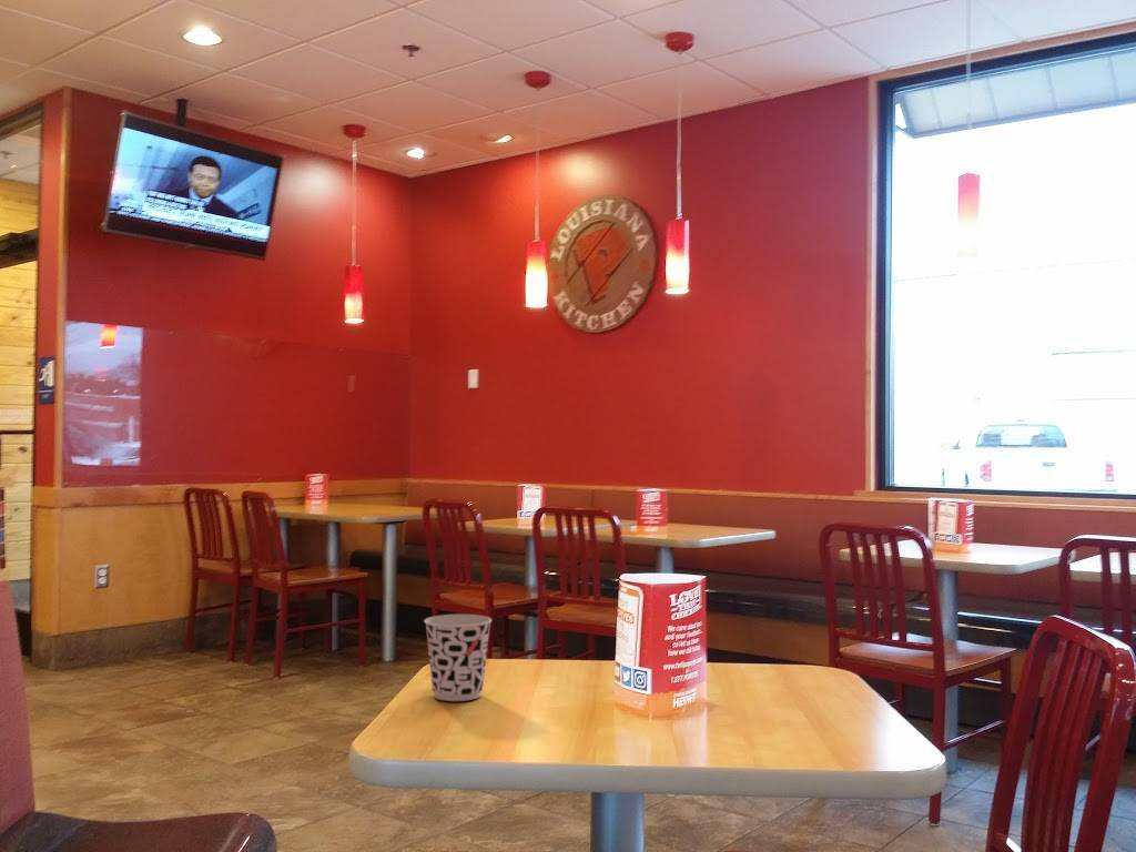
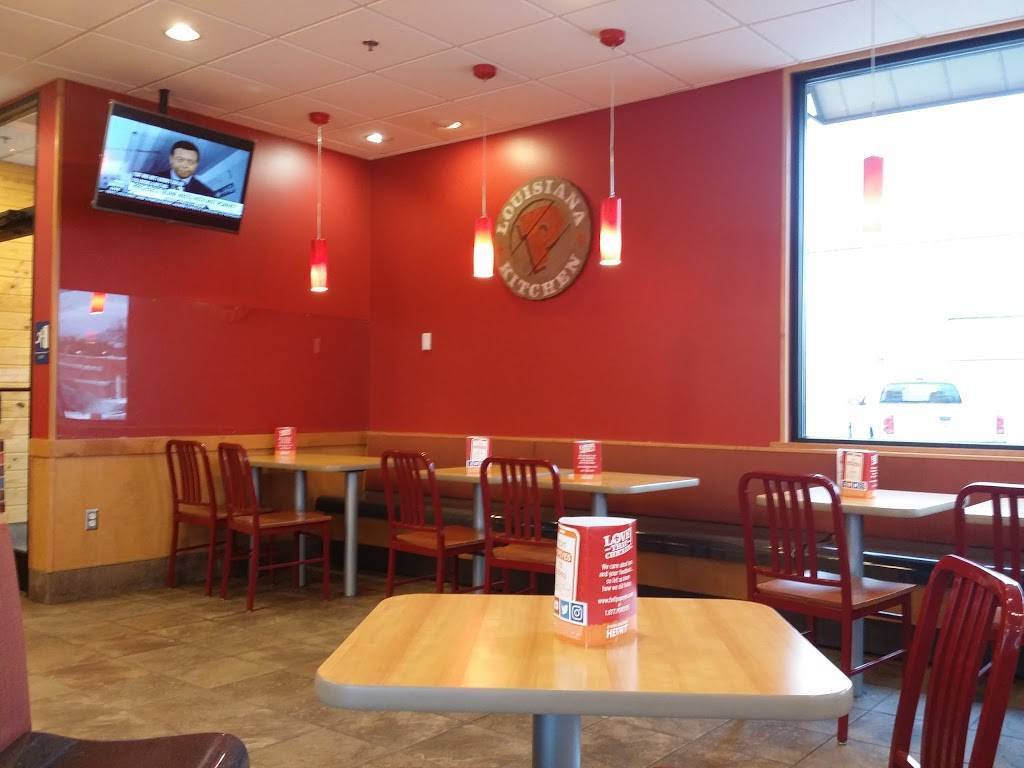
- cup [423,613,493,702]
